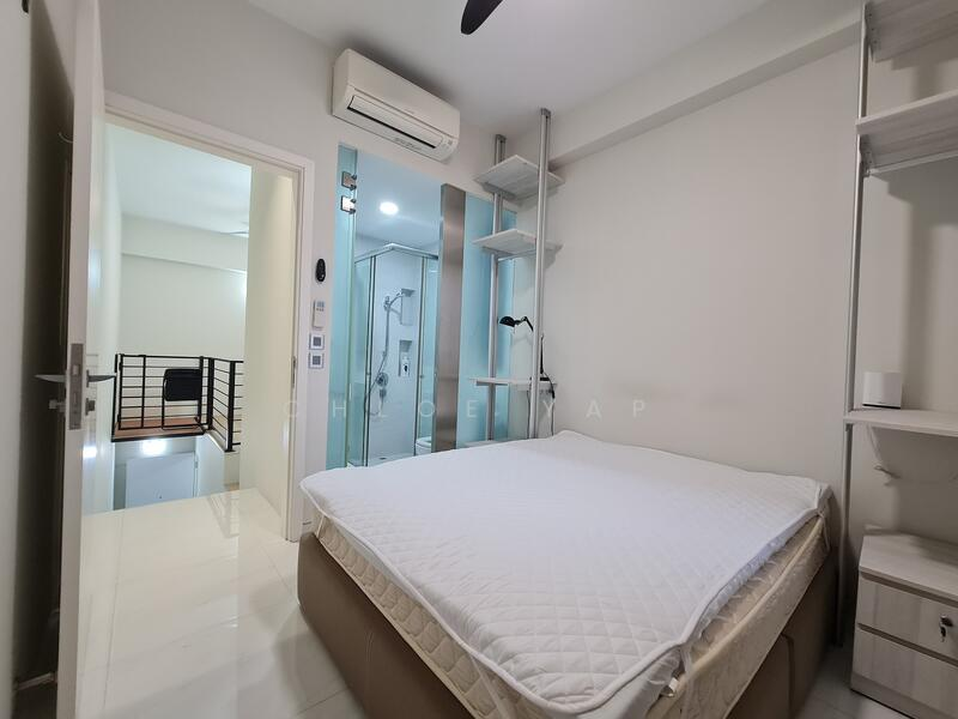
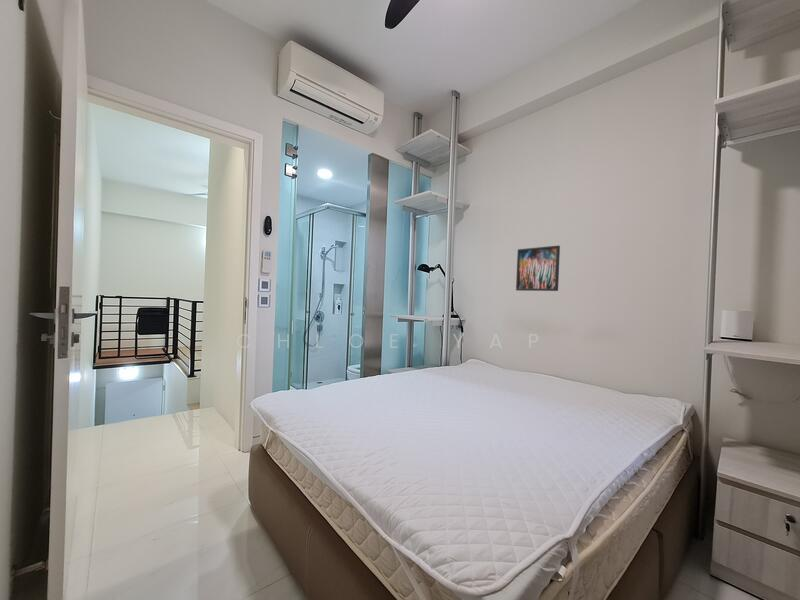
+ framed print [515,244,561,292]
